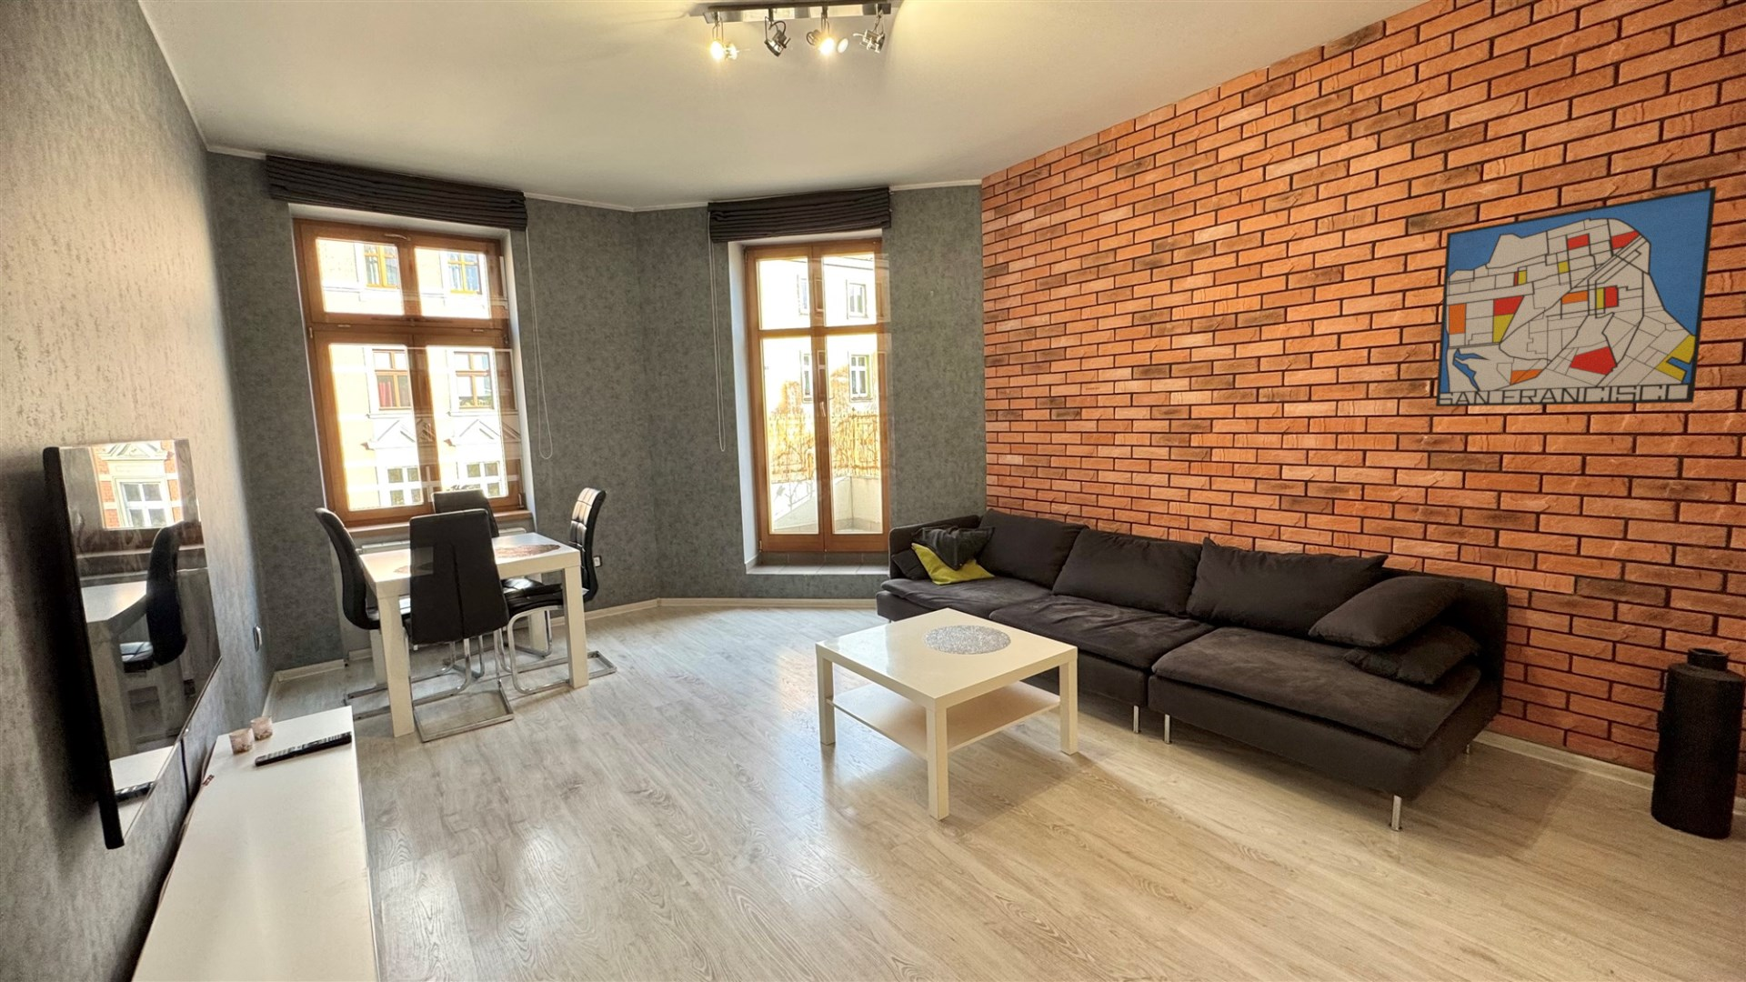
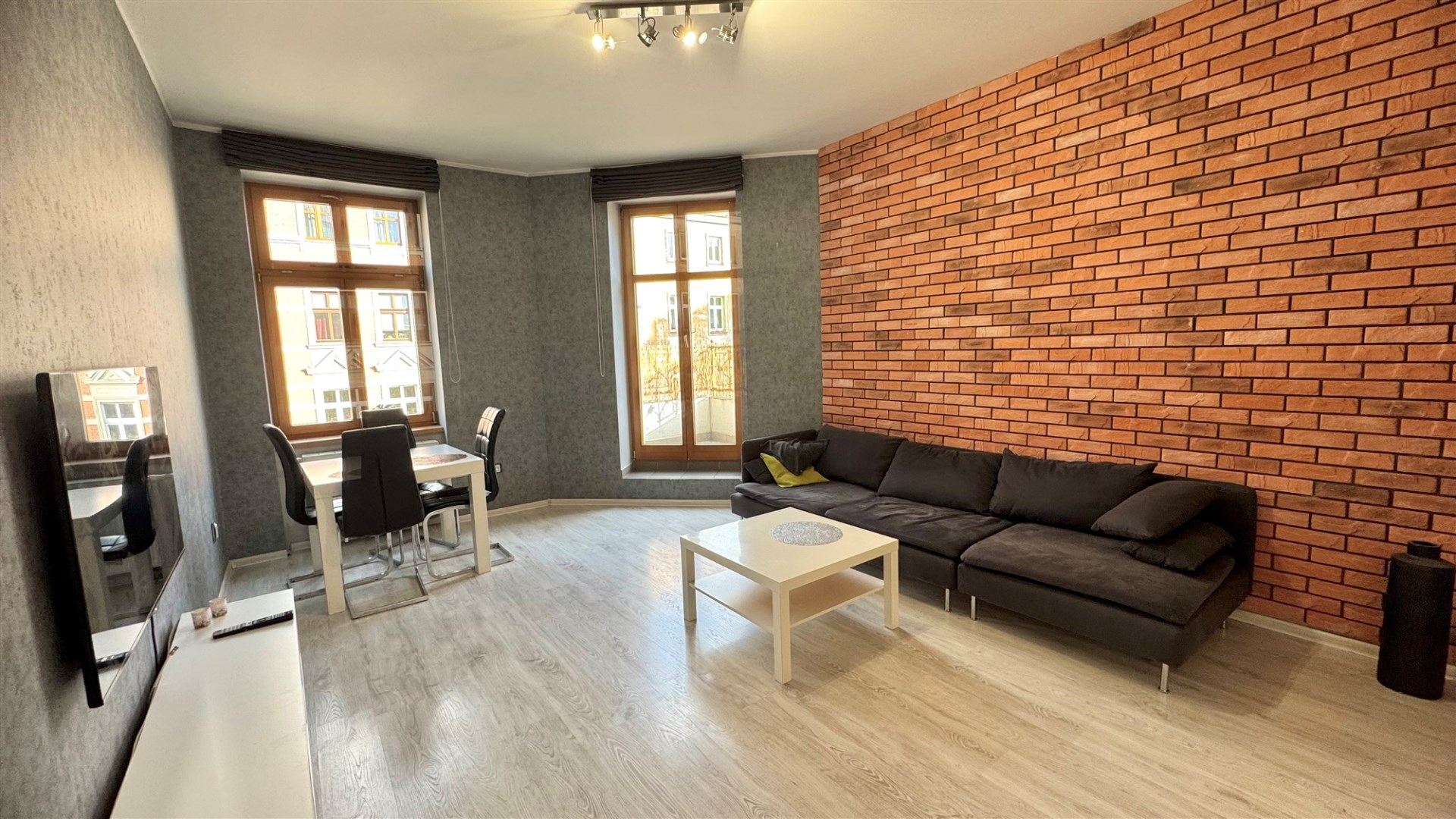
- wall art [1435,186,1717,408]
